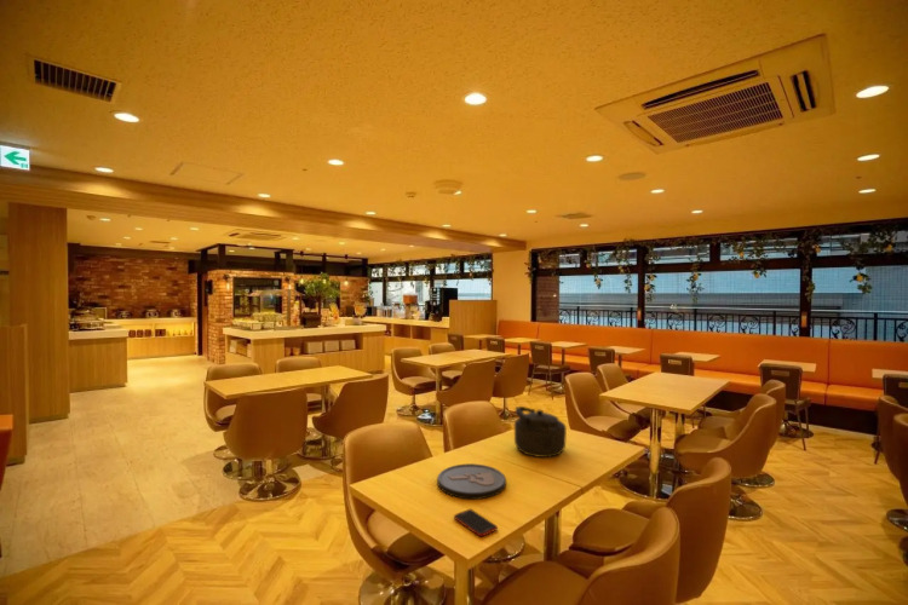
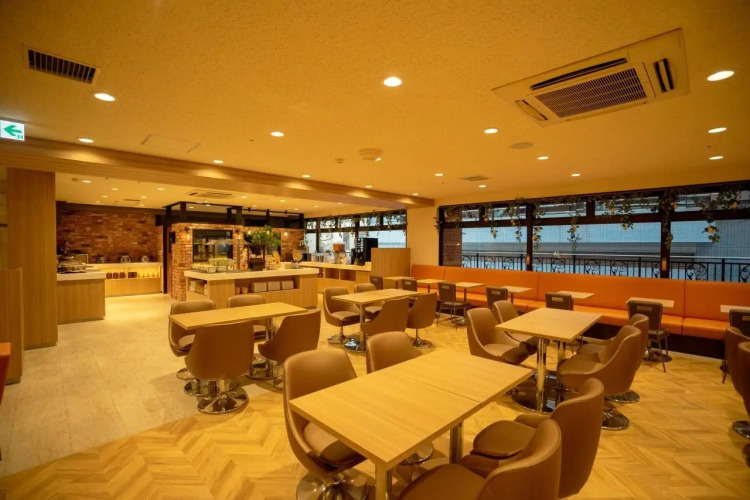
- cell phone [453,508,499,538]
- kettle [513,405,568,459]
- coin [436,462,507,500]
